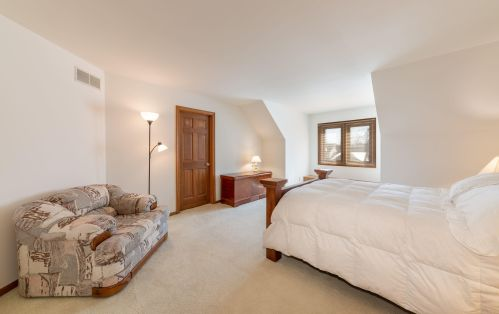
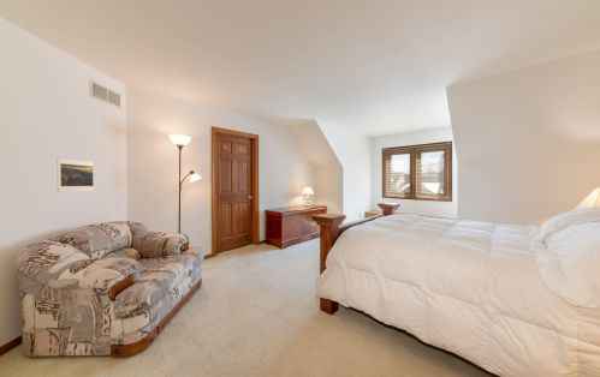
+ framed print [55,157,95,193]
